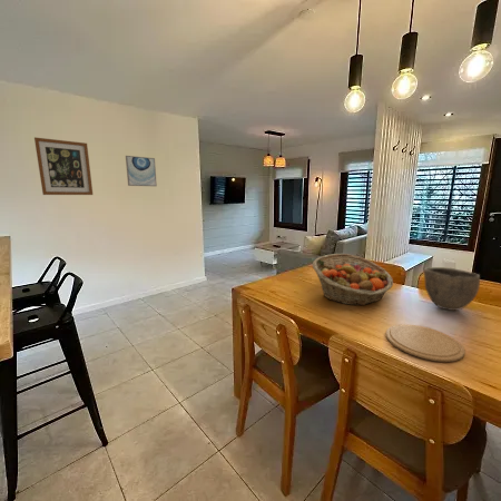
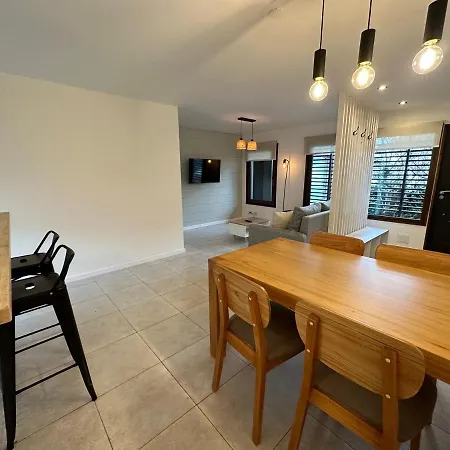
- wall art [33,136,94,196]
- plate [385,323,465,363]
- bowl [423,266,481,312]
- fruit basket [312,253,394,306]
- wall art [125,155,158,187]
